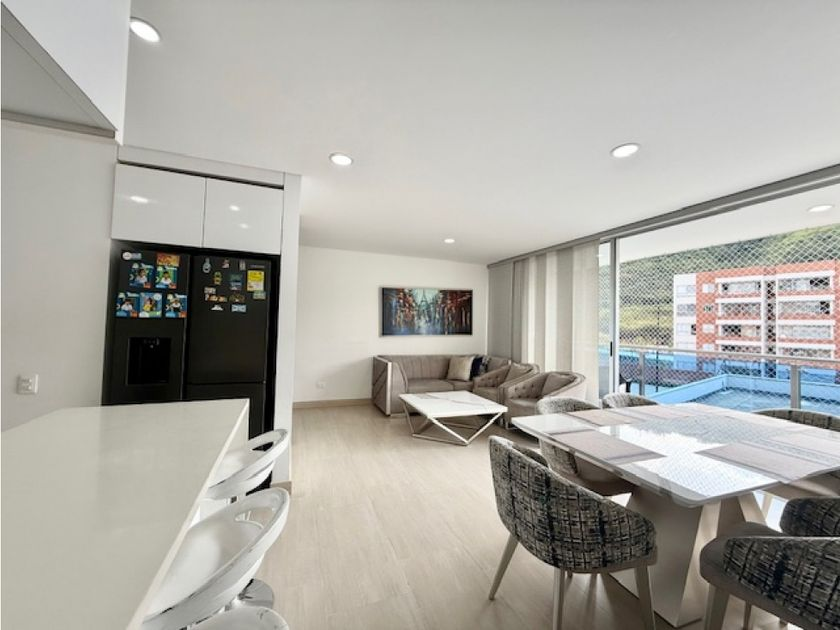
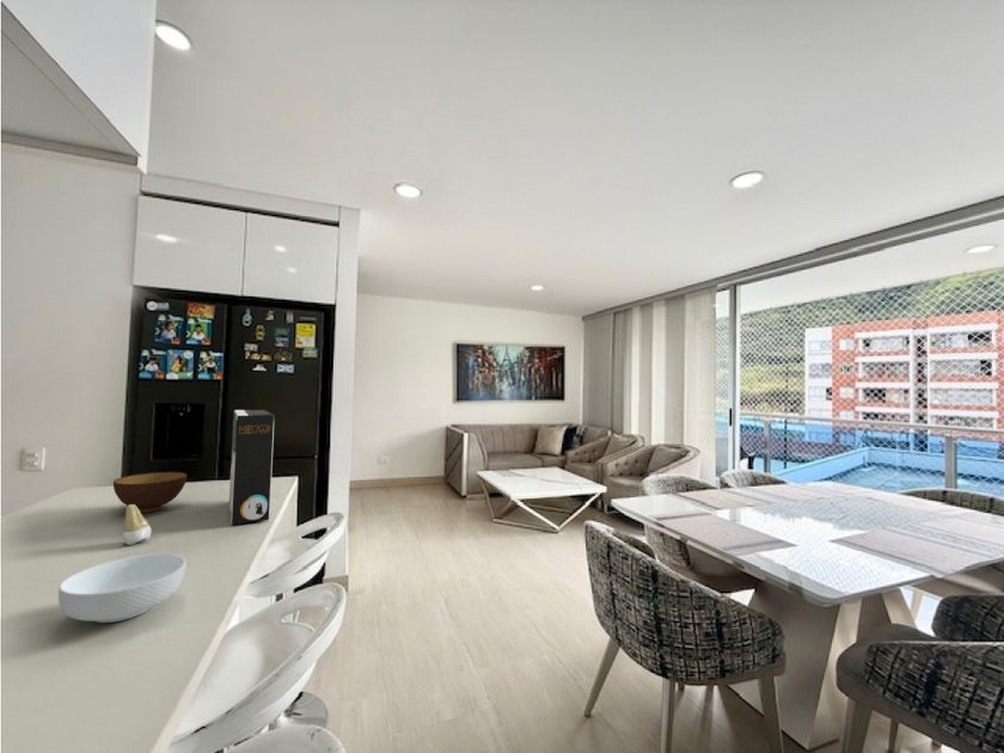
+ cereal box [228,409,275,526]
+ tooth [122,504,153,546]
+ cereal bowl [57,552,186,624]
+ bowl [112,471,188,513]
